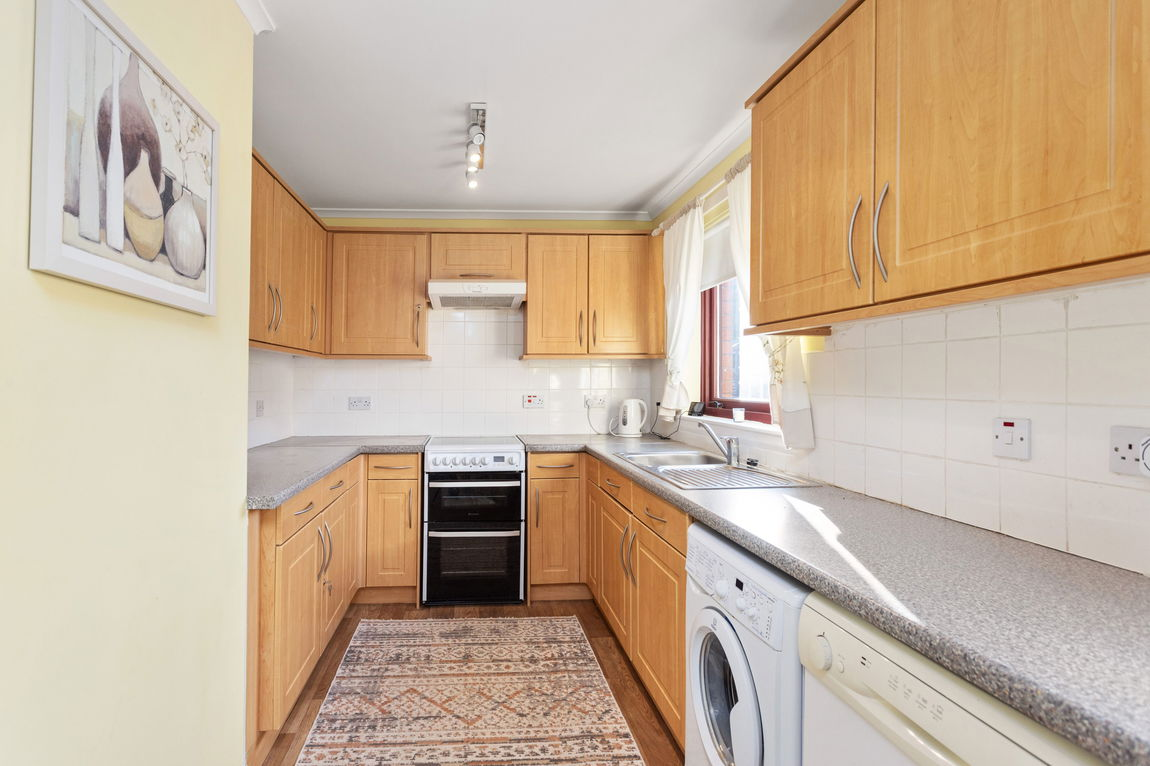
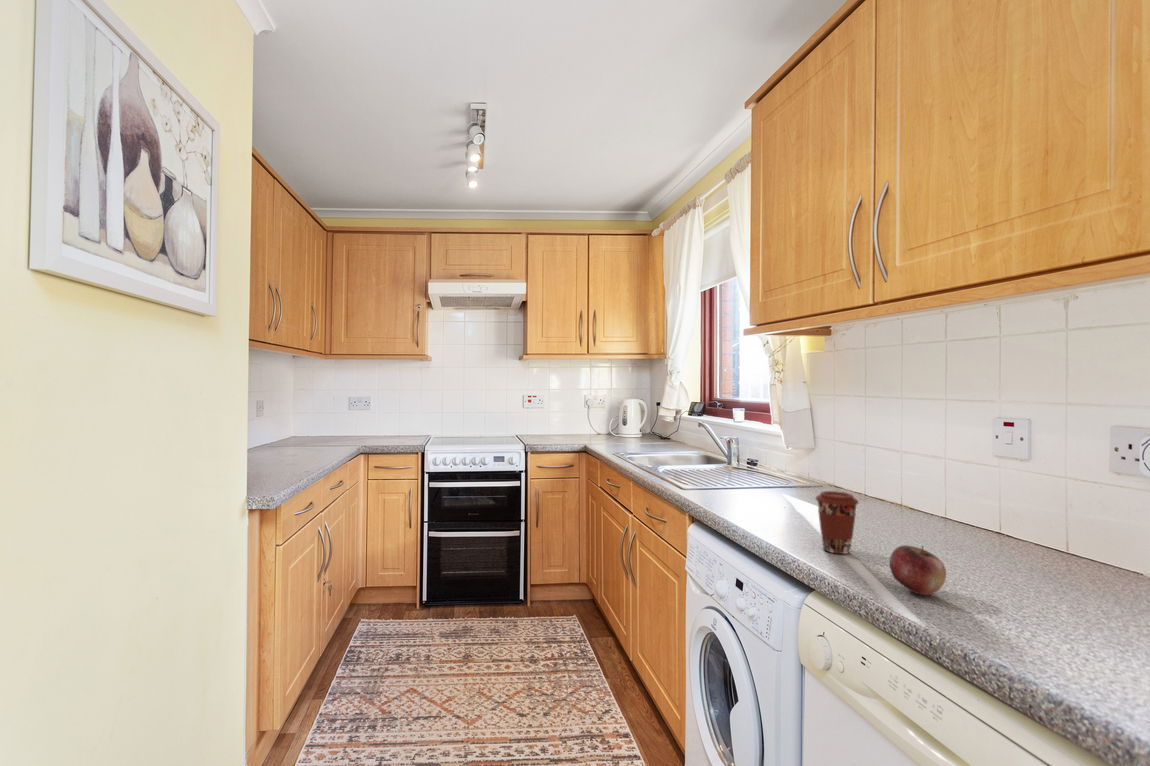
+ apple [889,544,947,596]
+ coffee cup [814,490,860,555]
